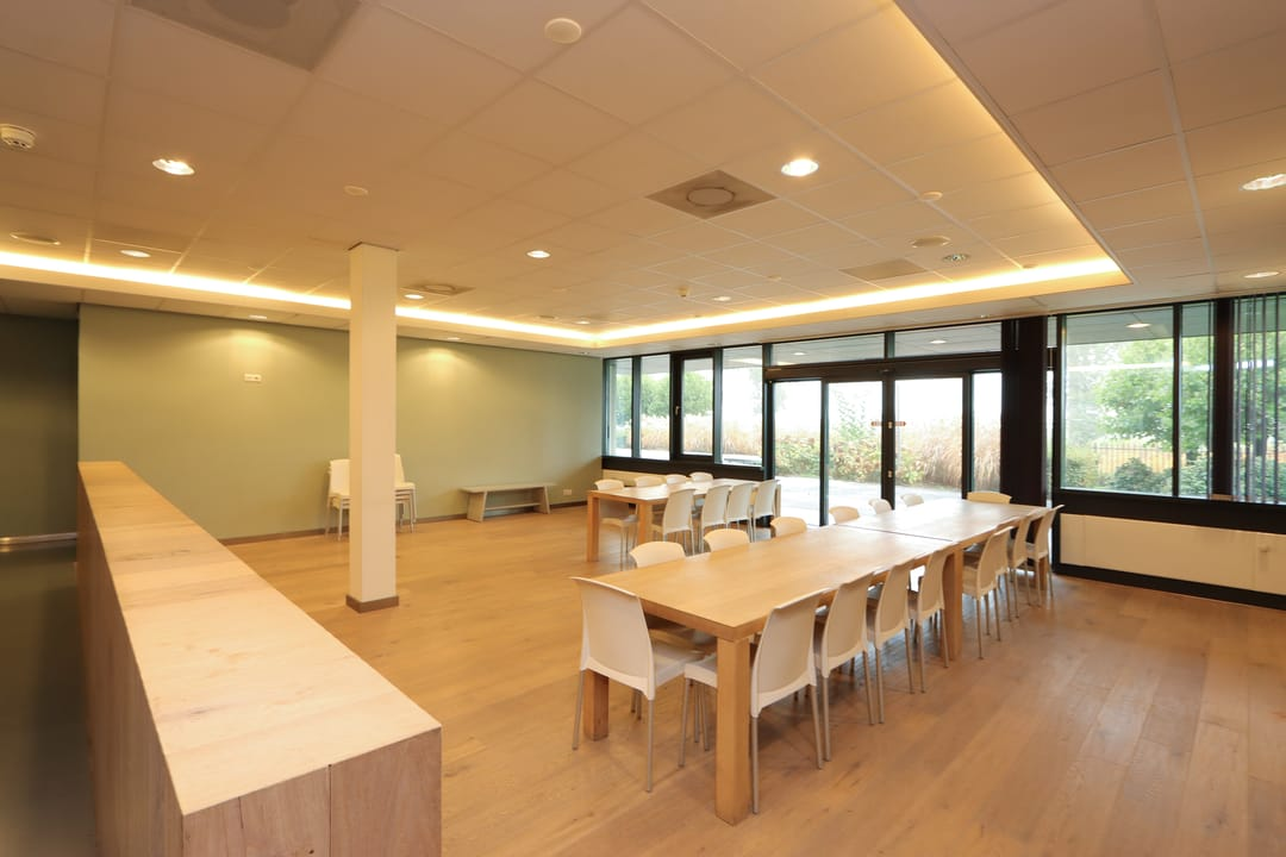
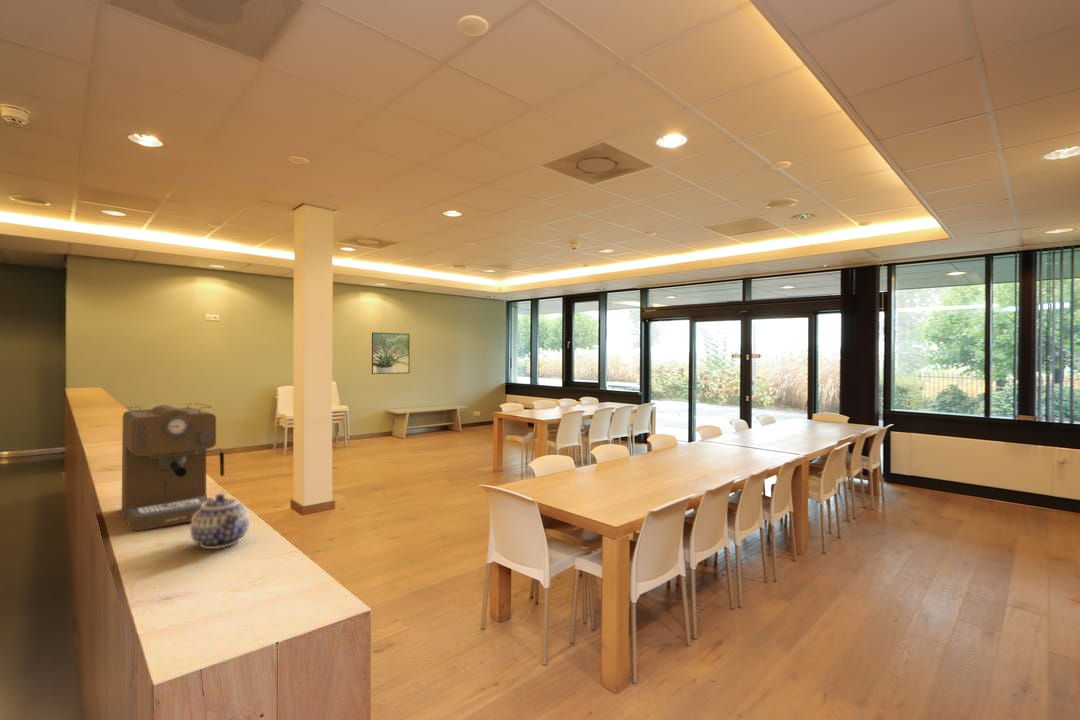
+ teapot [189,493,250,550]
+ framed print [371,331,410,375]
+ coffee maker [121,402,225,532]
